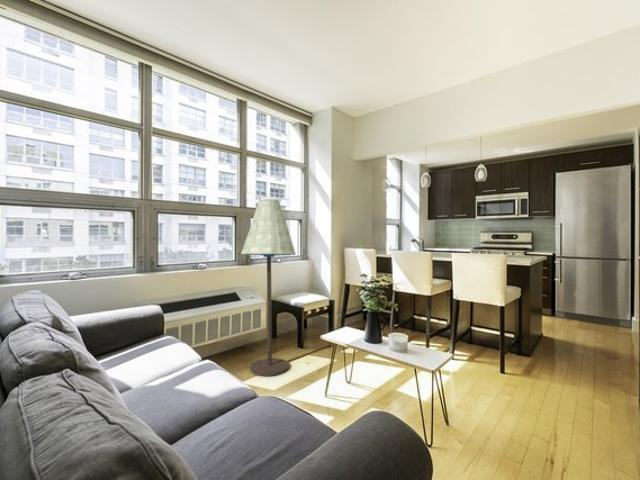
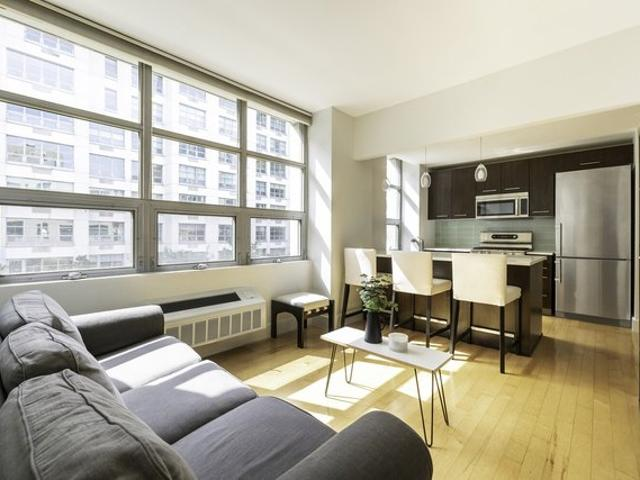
- floor lamp [240,198,297,377]
